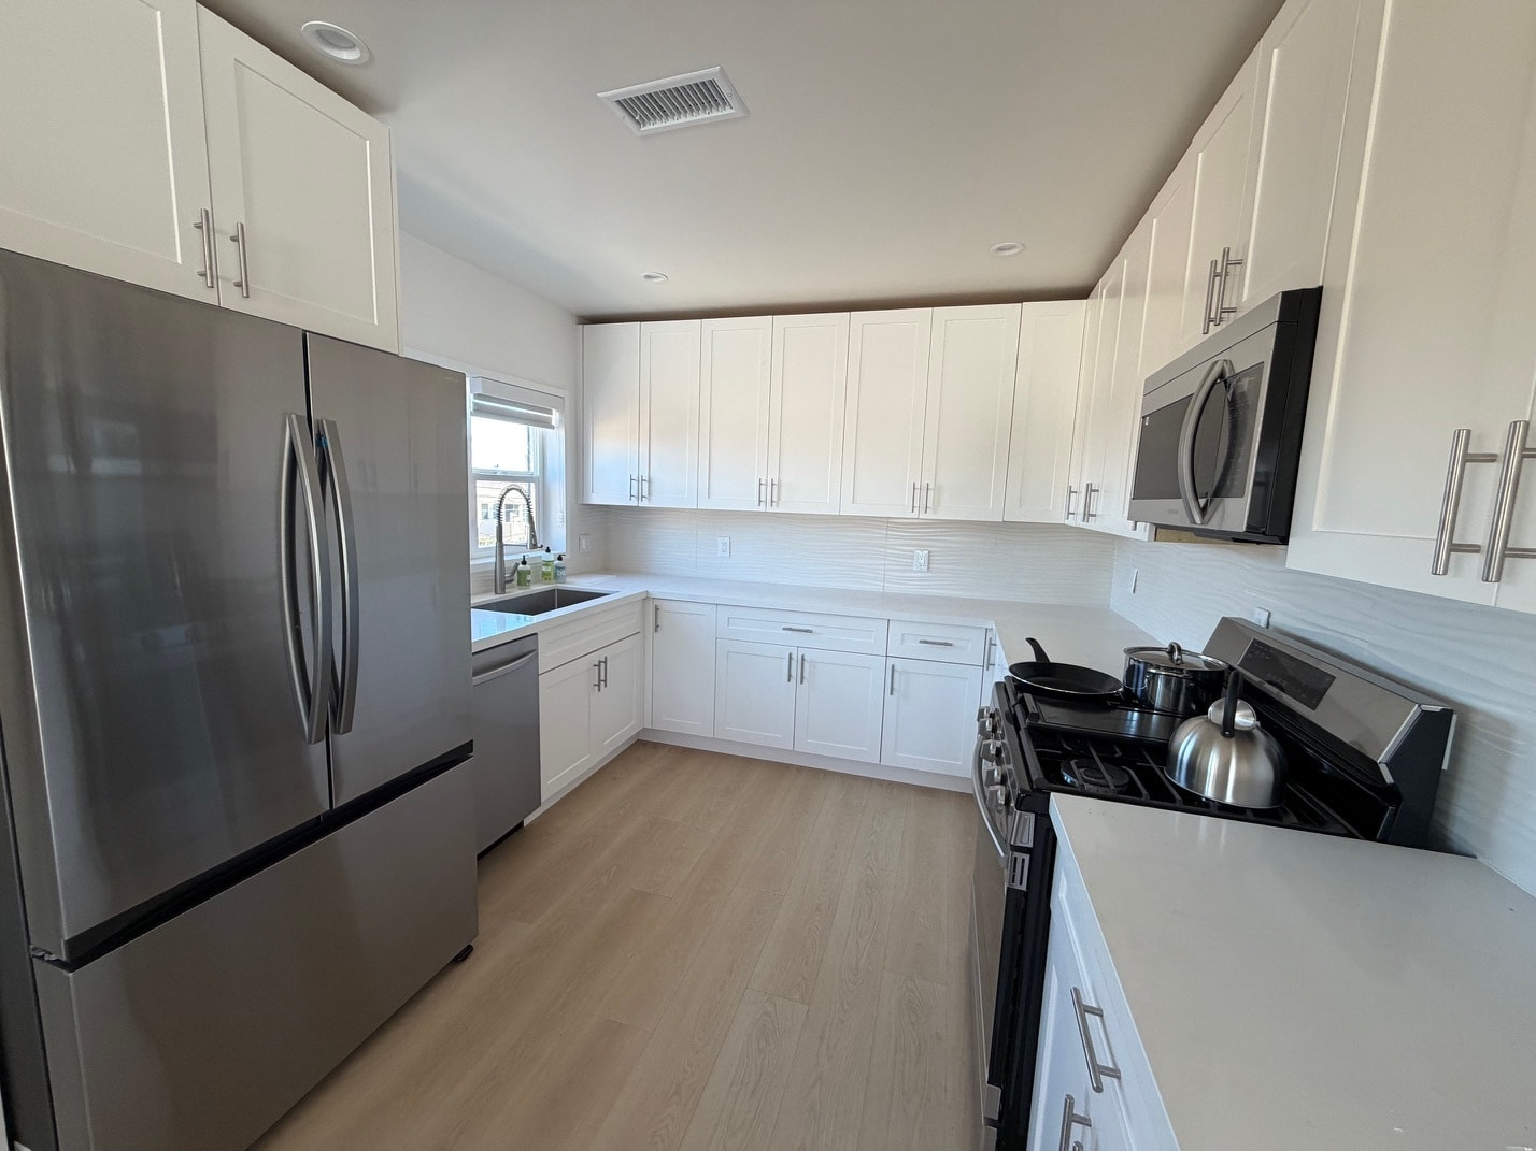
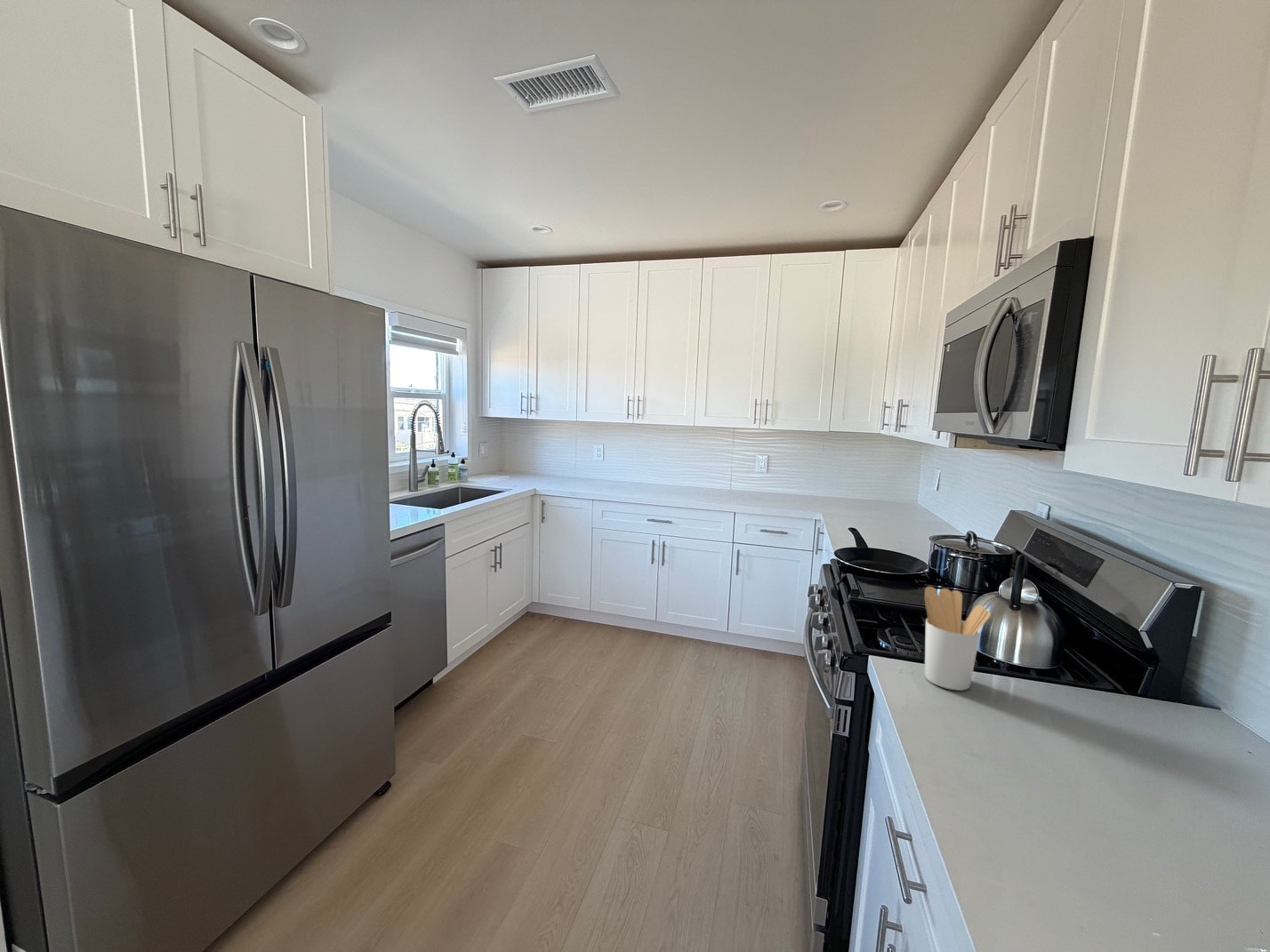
+ utensil holder [923,586,992,692]
